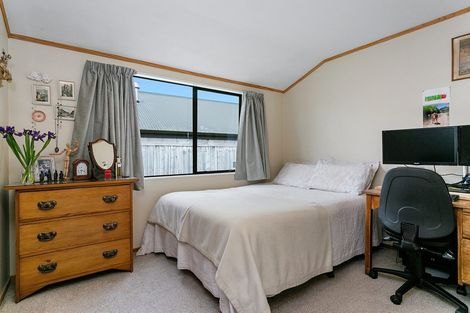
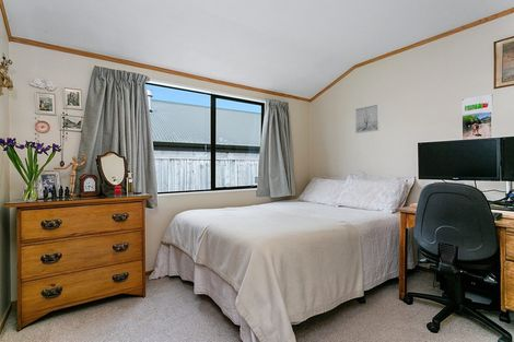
+ wall art [354,103,381,134]
